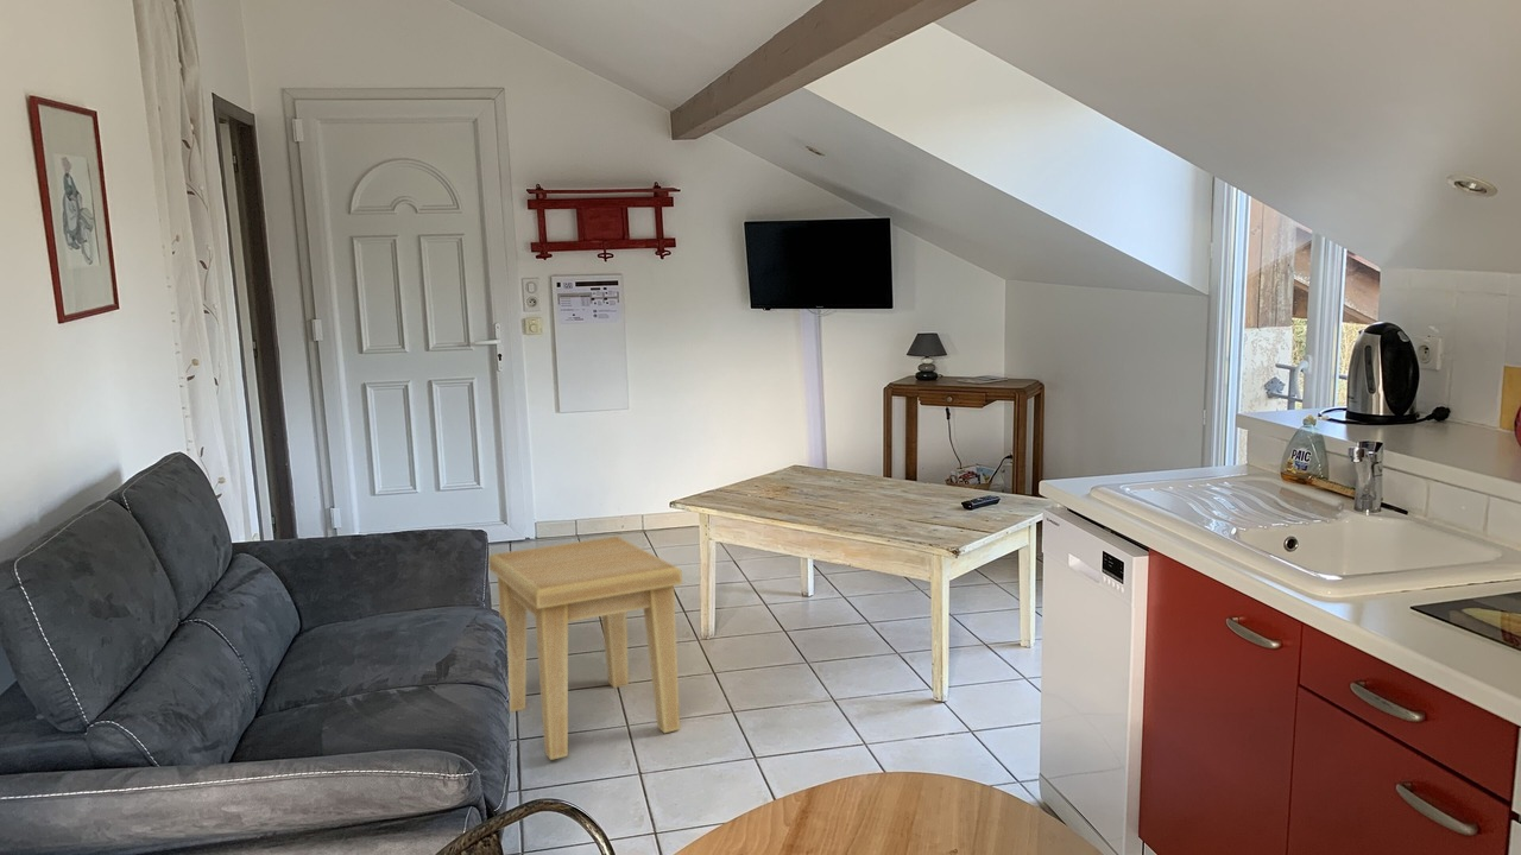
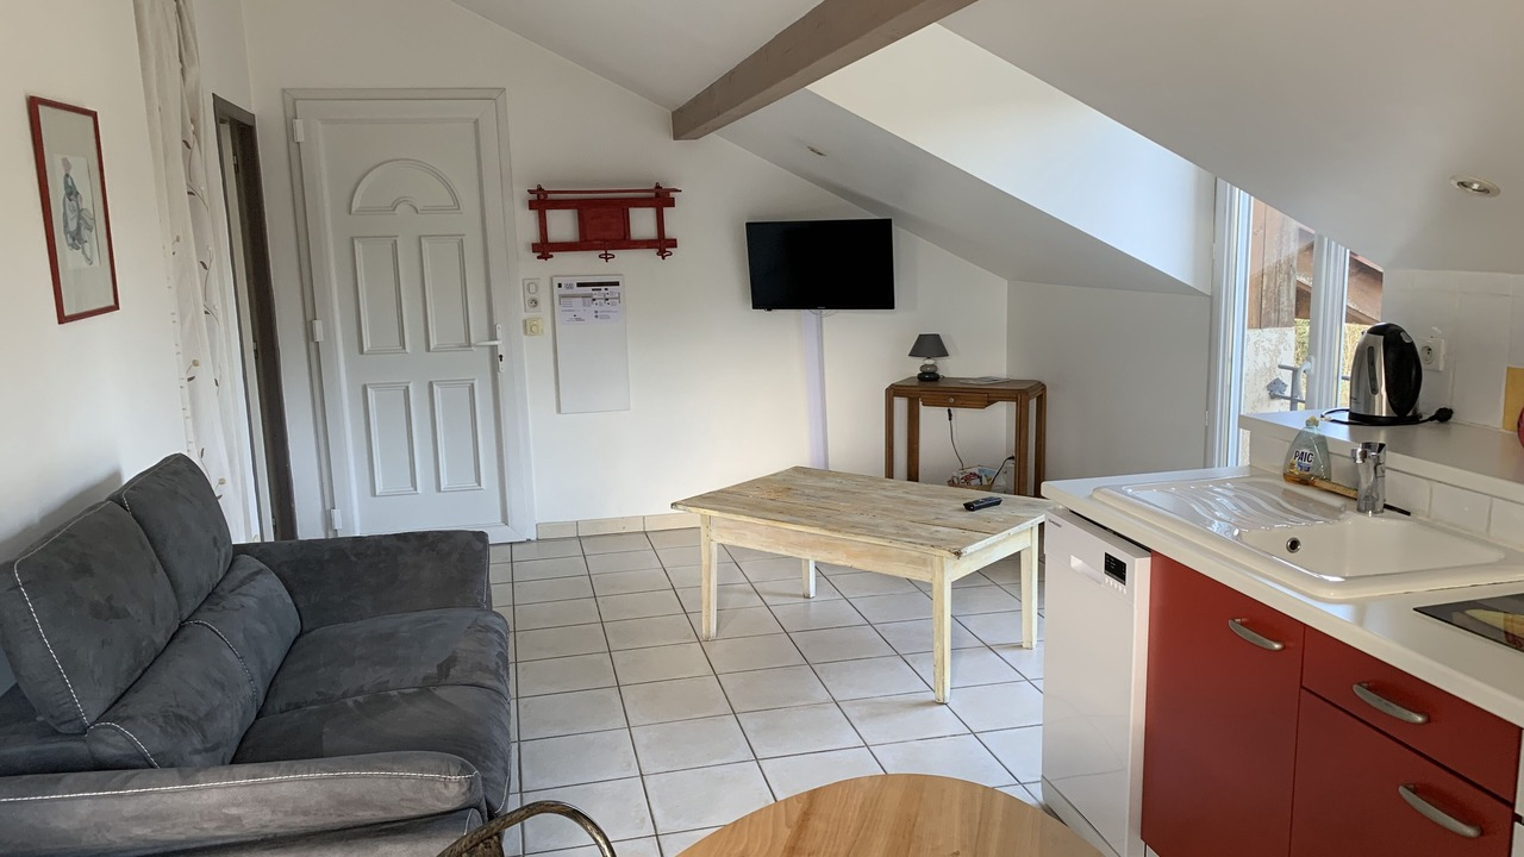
- side table [487,536,683,761]
